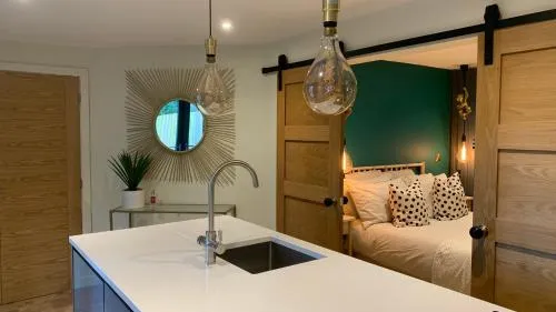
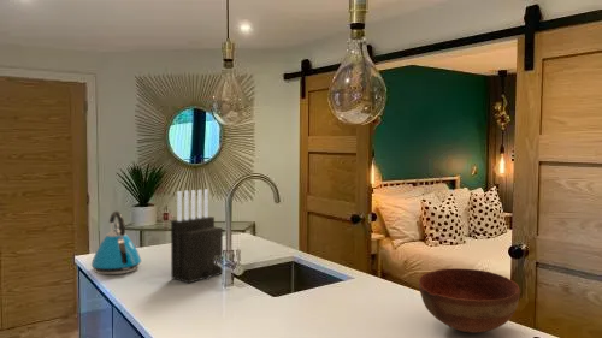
+ bowl [418,267,521,334]
+ kettle [90,210,142,275]
+ knife block [170,188,224,285]
